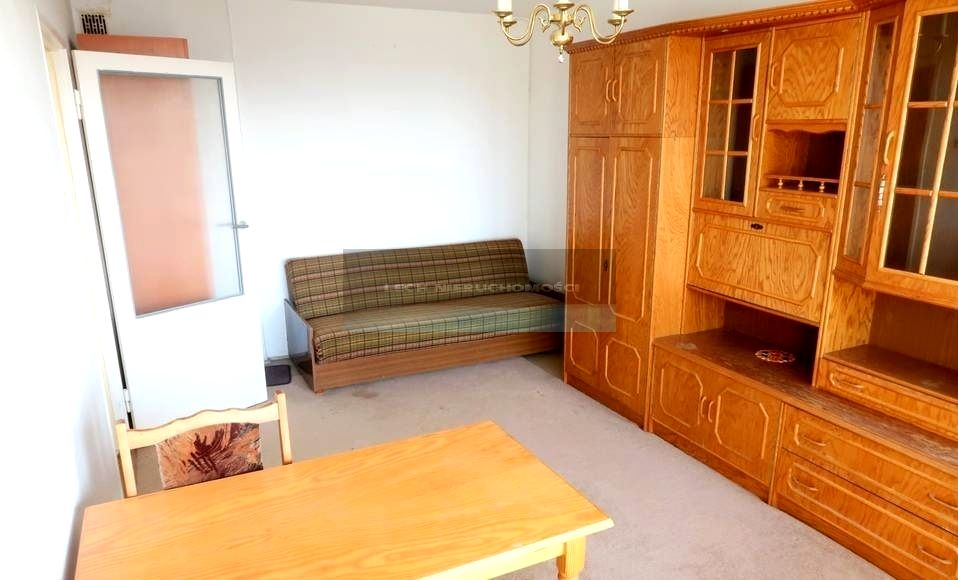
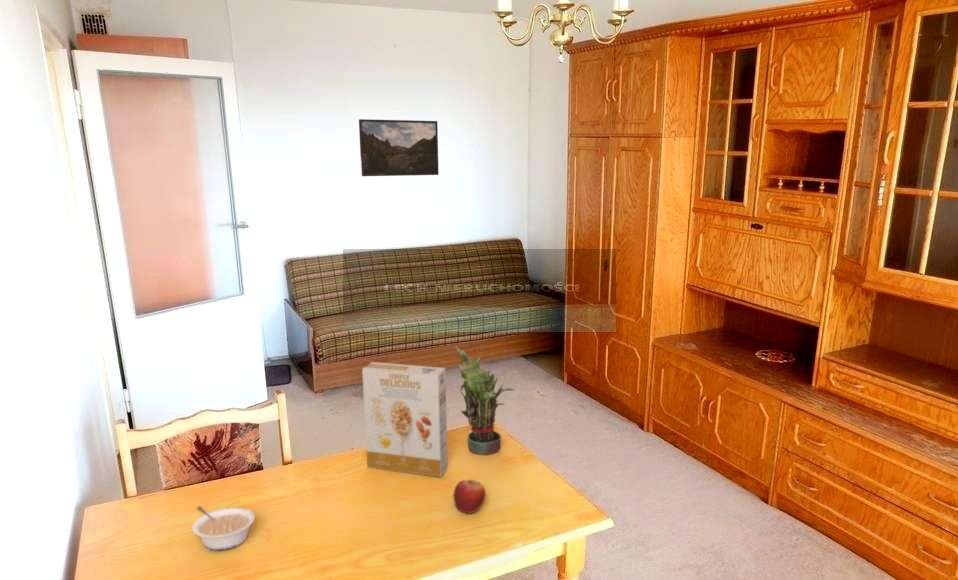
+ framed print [358,118,440,177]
+ cereal box [361,361,449,478]
+ potted plant [454,345,515,455]
+ fruit [453,478,487,514]
+ legume [191,505,256,551]
